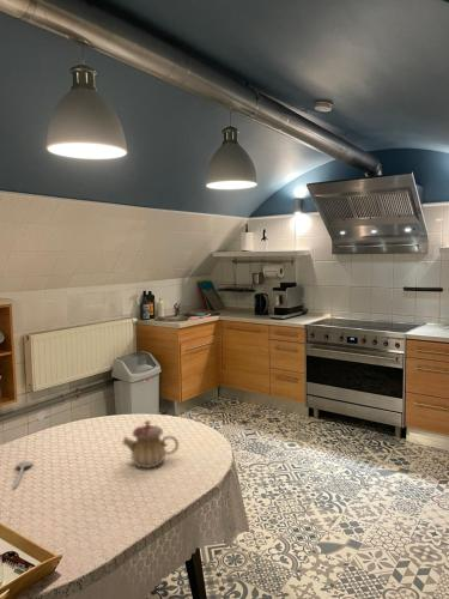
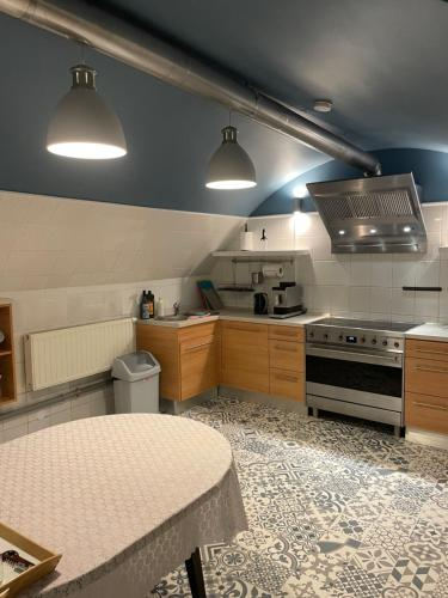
- teapot [121,419,180,470]
- spoon [12,460,35,489]
